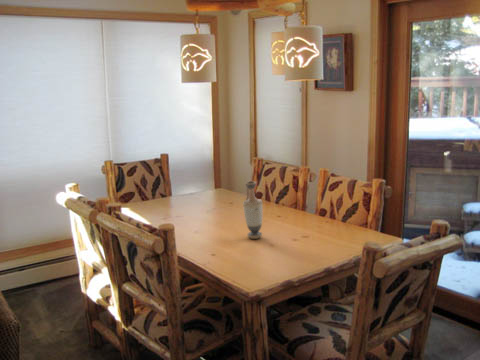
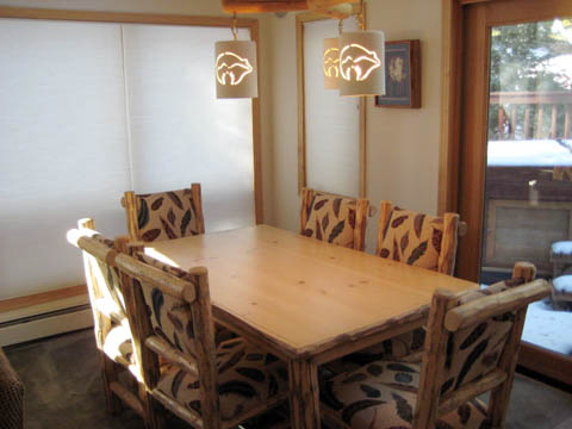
- vase [242,180,263,240]
